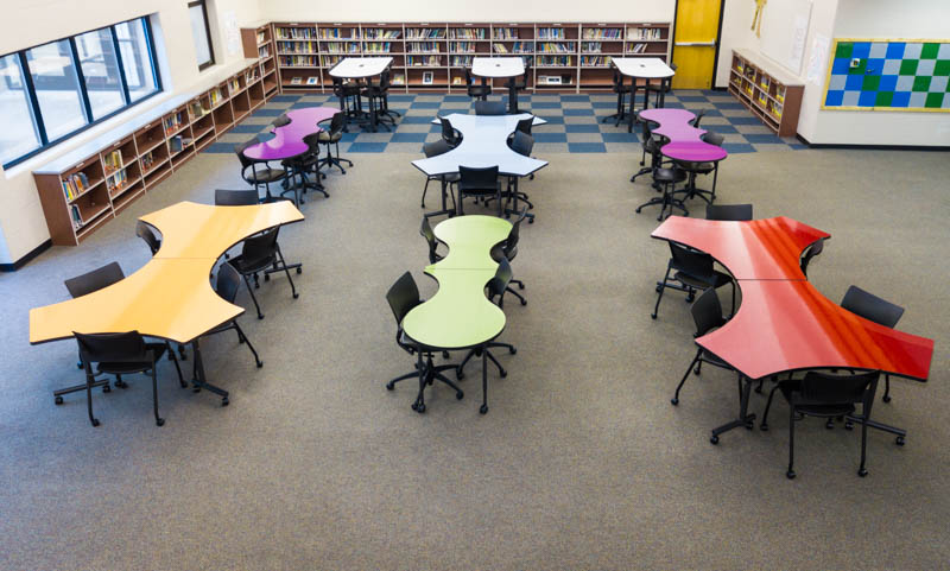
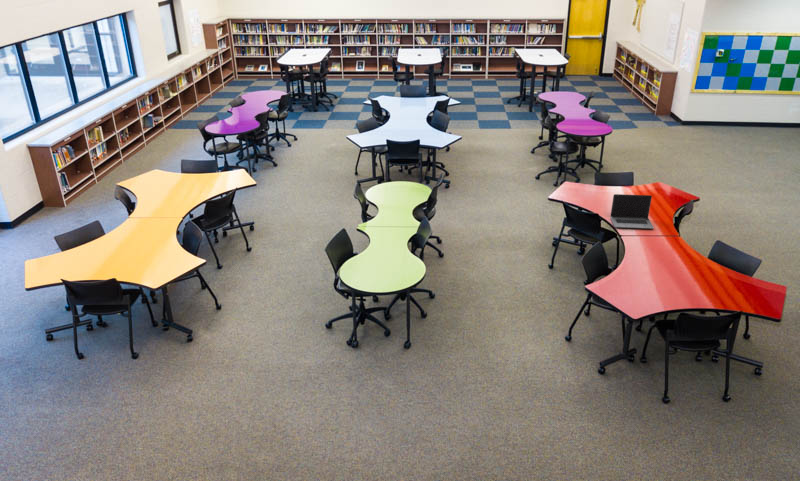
+ laptop computer [609,193,655,230]
